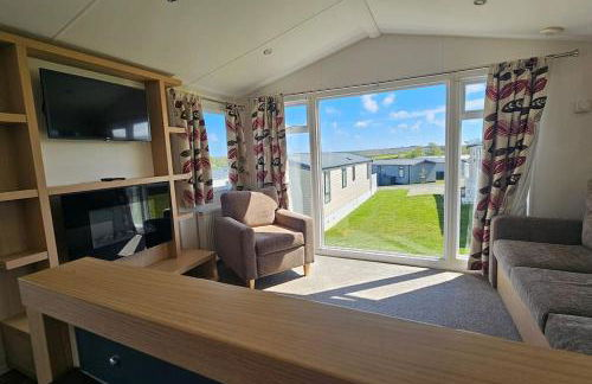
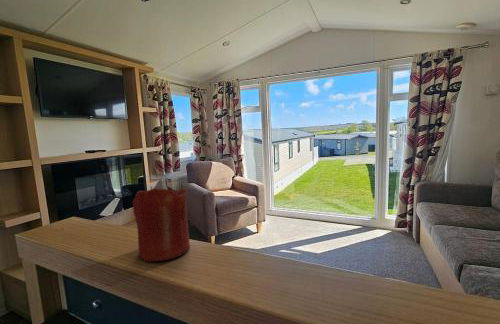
+ candle [132,178,191,262]
